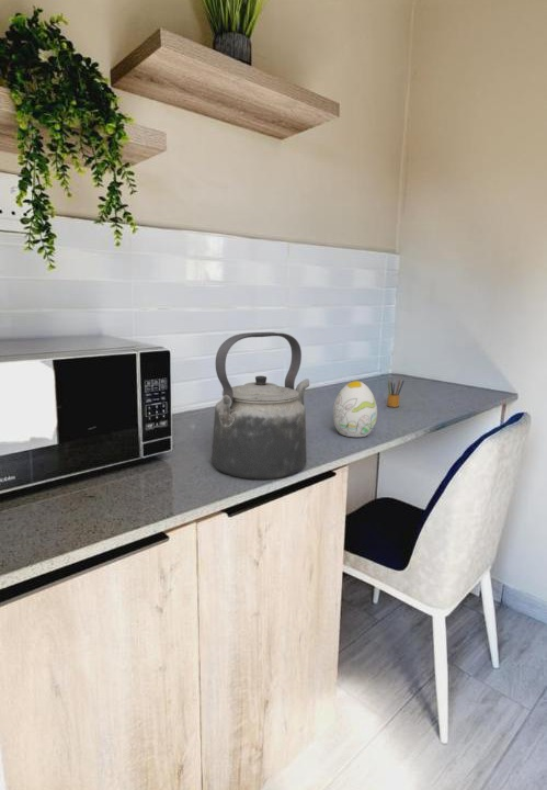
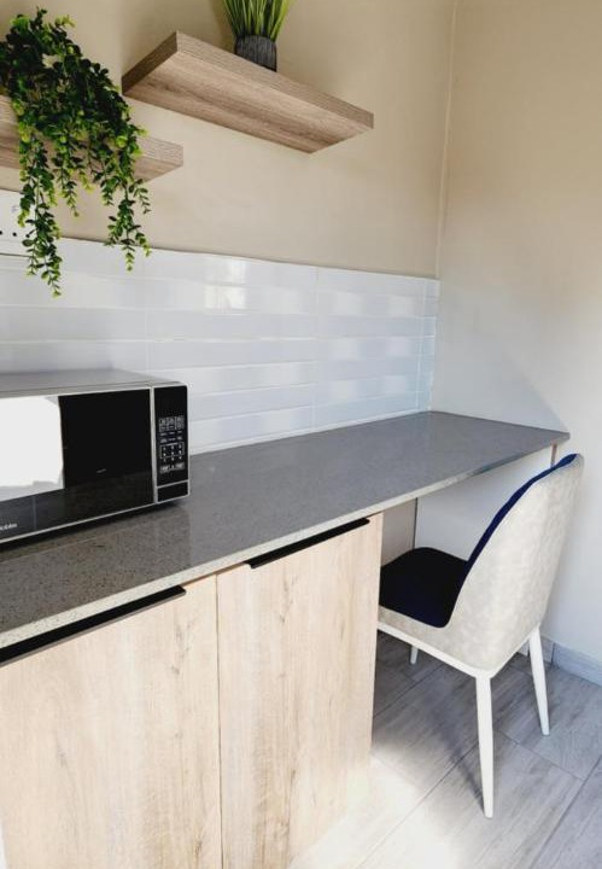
- decorative egg [332,380,378,438]
- kettle [210,331,310,479]
- pencil box [386,377,406,408]
